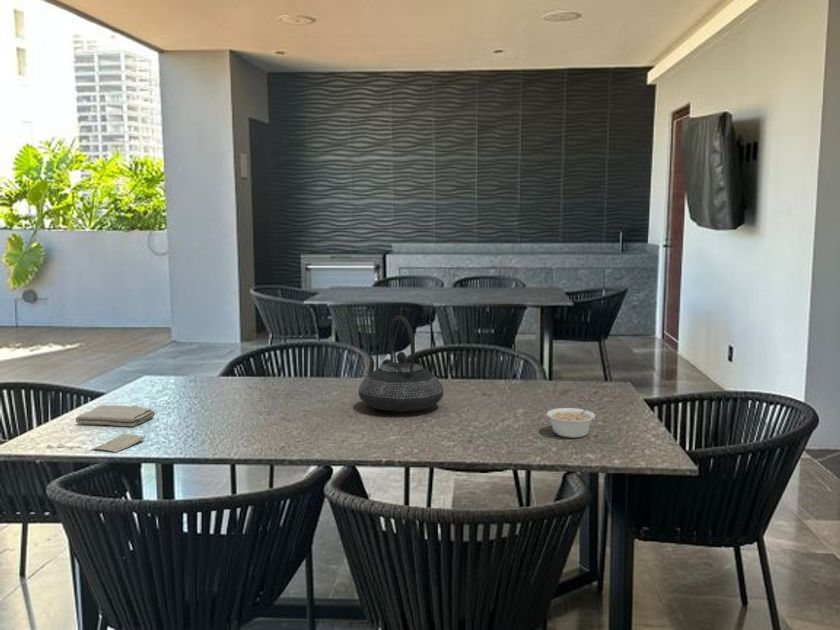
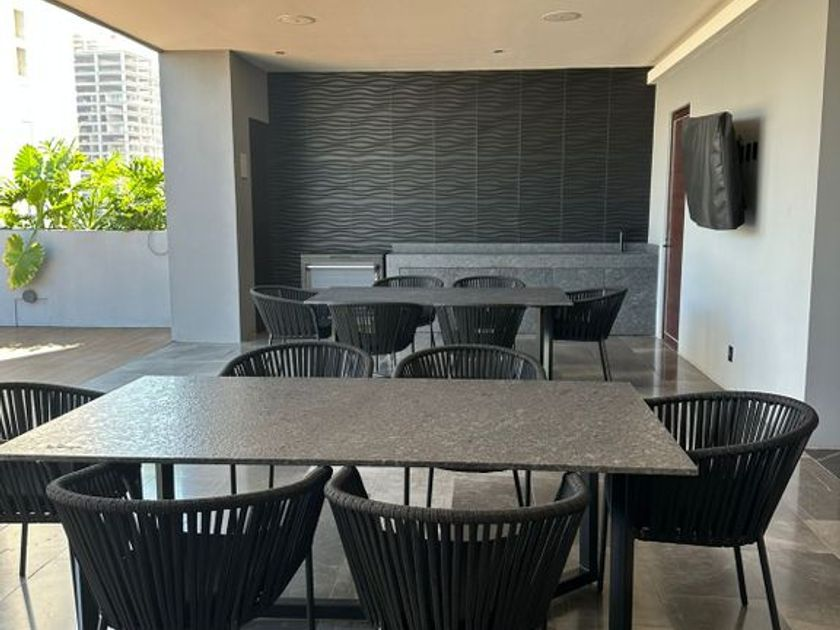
- legume [546,403,597,438]
- playing card [92,432,147,453]
- teapot [358,315,445,413]
- washcloth [75,404,156,428]
